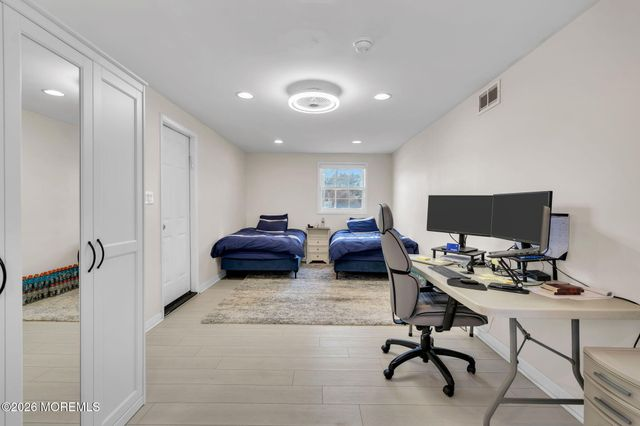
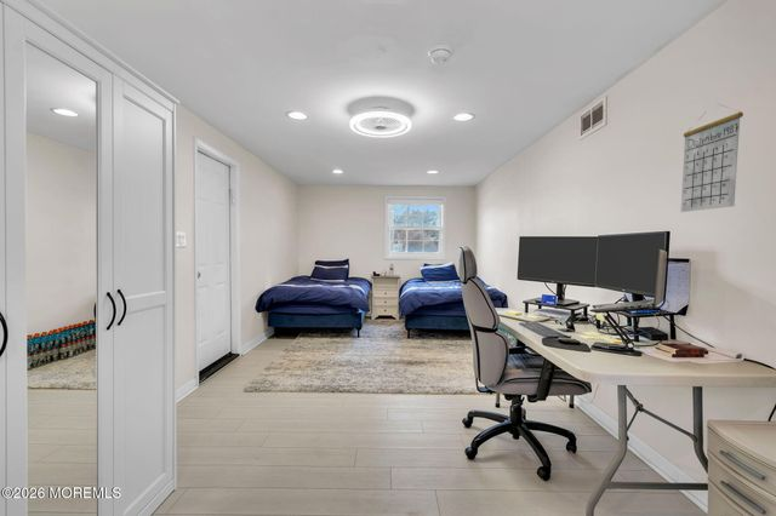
+ calendar [680,103,744,213]
